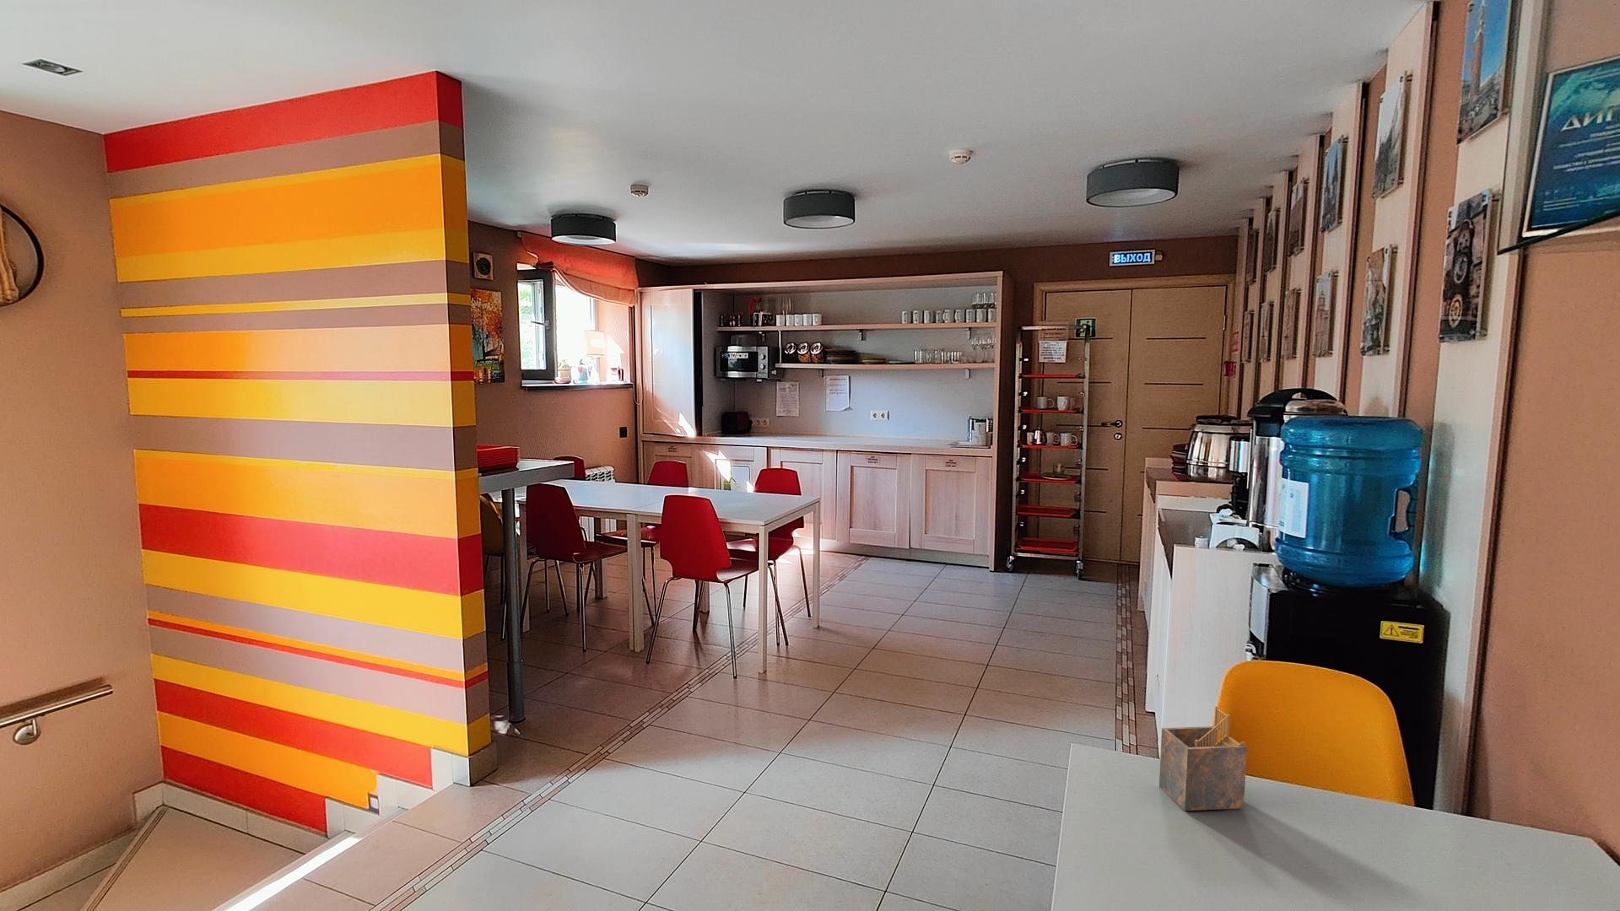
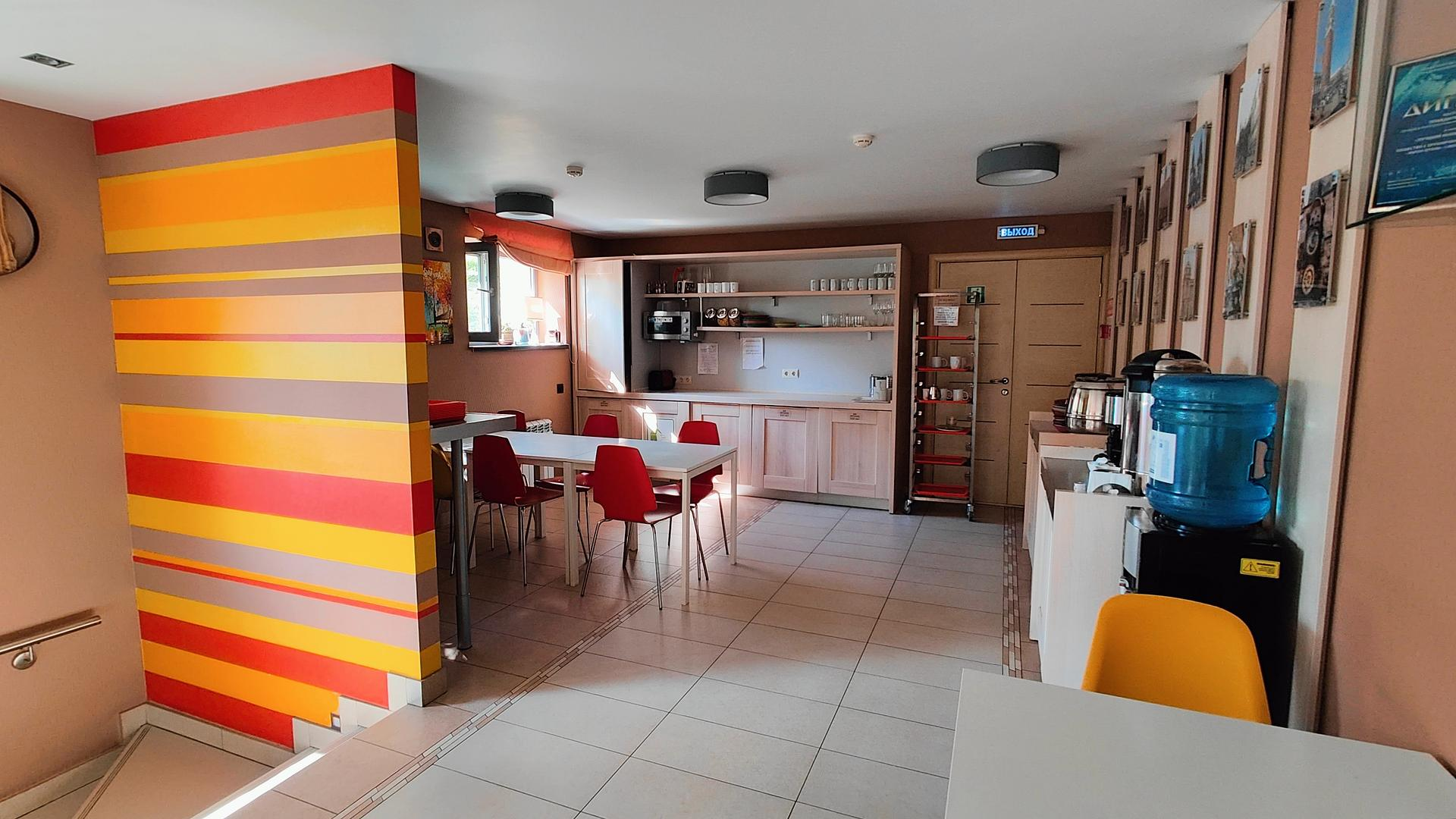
- napkin holder [1158,706,1248,812]
